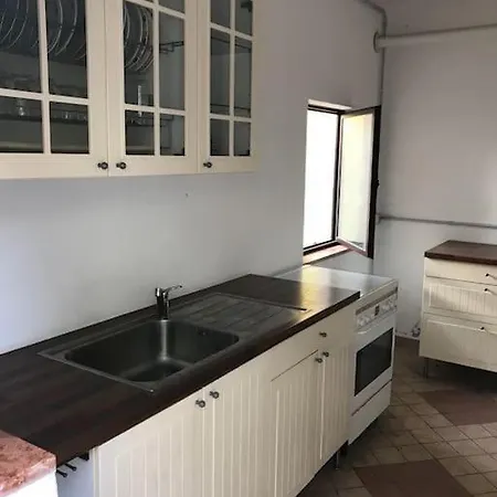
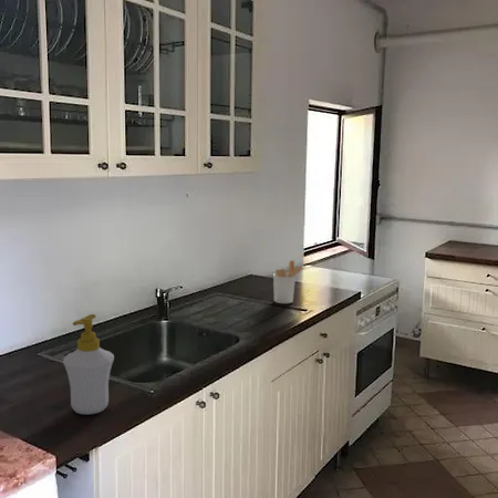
+ utensil holder [272,259,308,304]
+ soap bottle [62,313,115,415]
